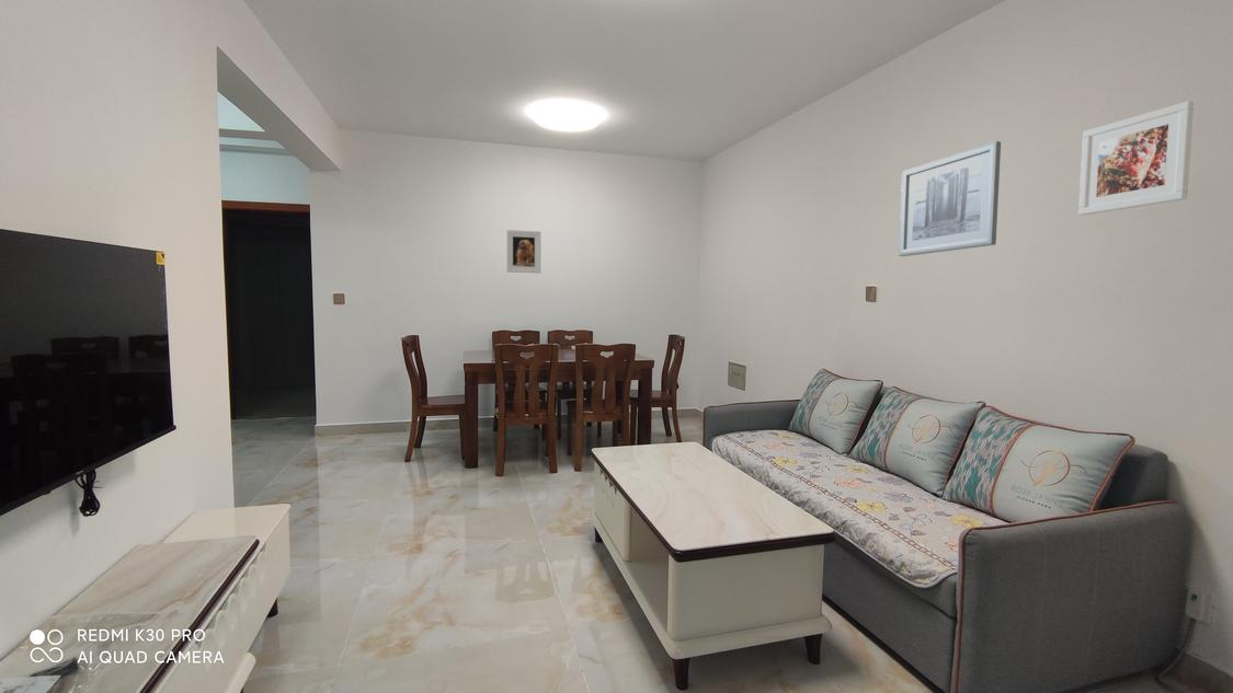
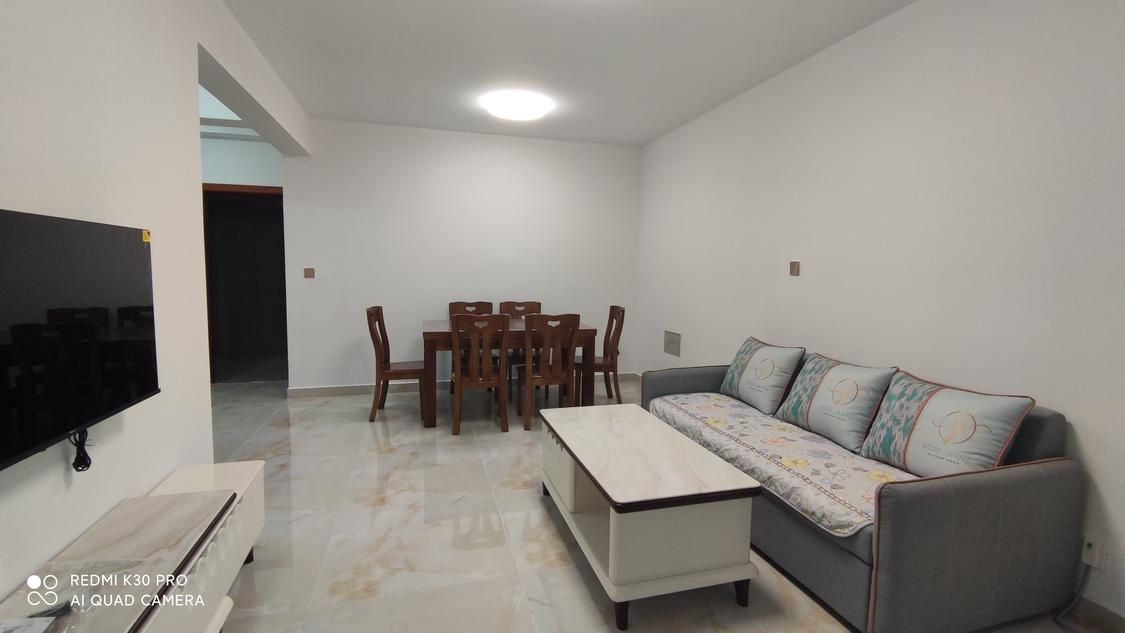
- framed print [505,229,541,275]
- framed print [1077,100,1195,217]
- wall art [898,140,1002,257]
